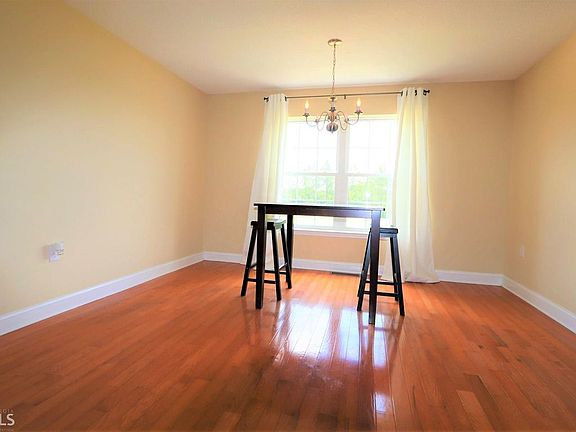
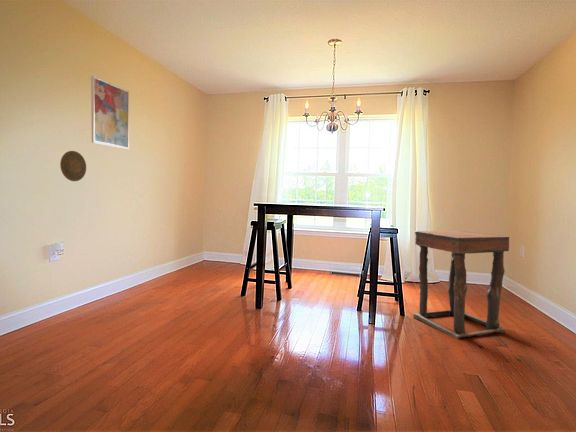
+ side table [412,230,510,340]
+ wall art [90,75,130,150]
+ decorative plate [59,150,87,182]
